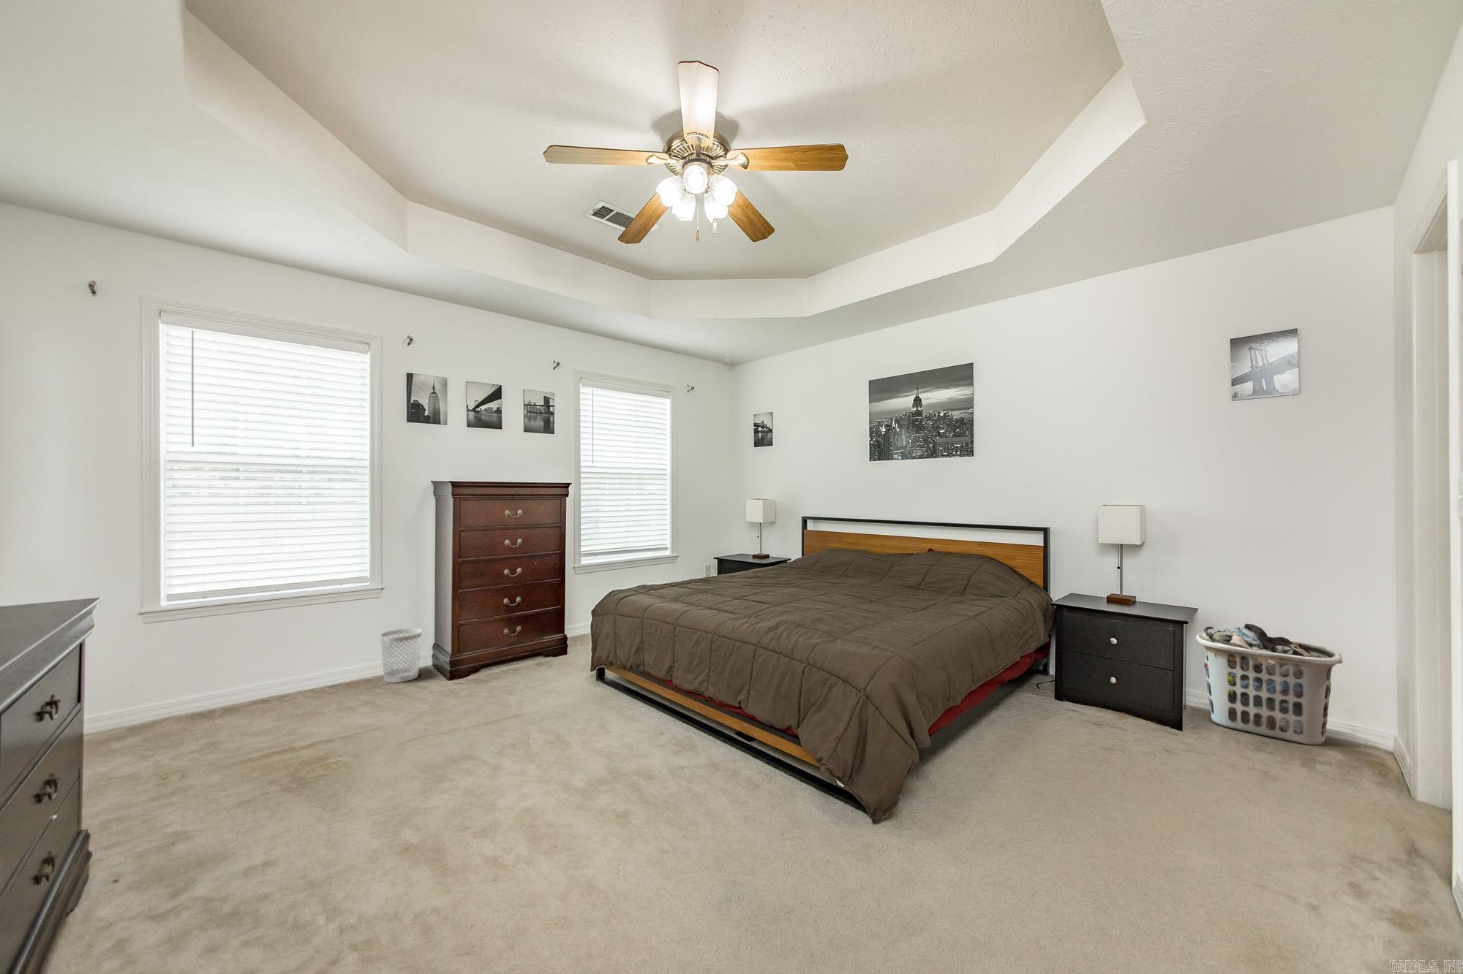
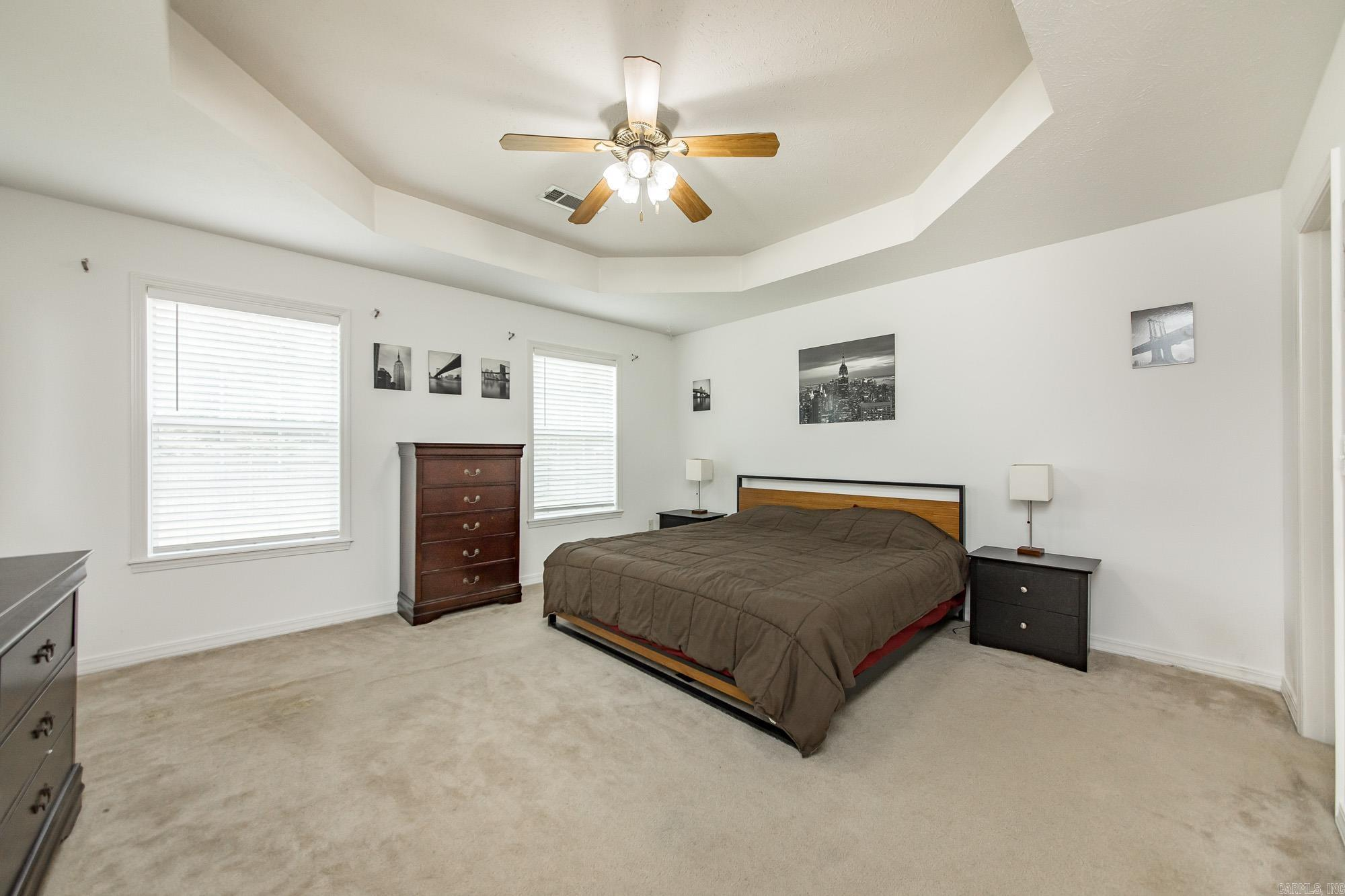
- wastebasket [379,627,423,683]
- clothes hamper [1195,623,1343,747]
